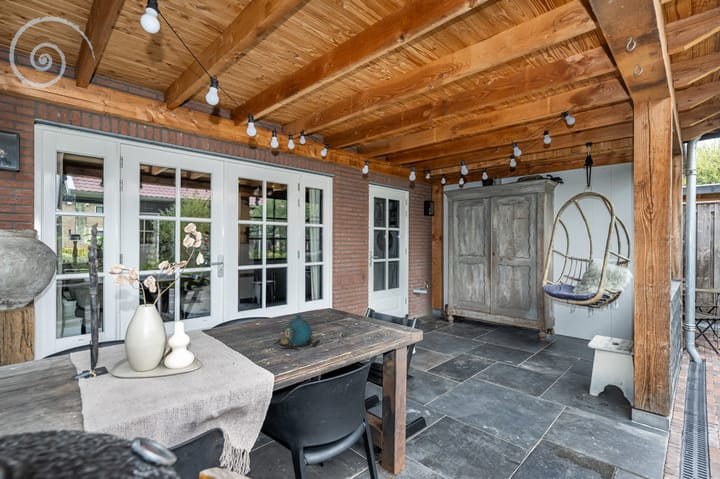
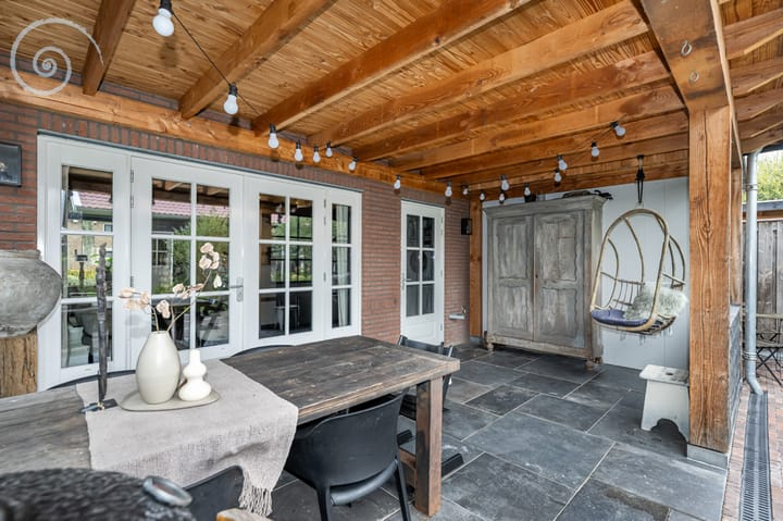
- teapot [273,313,321,350]
